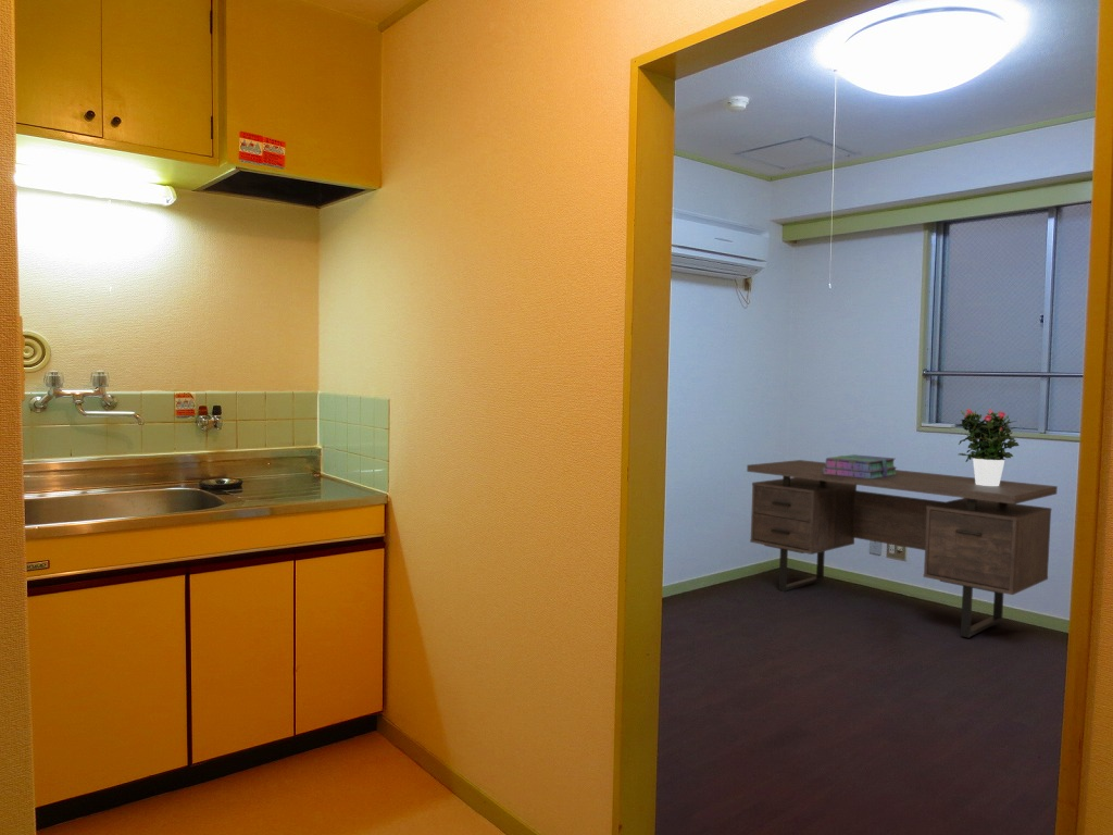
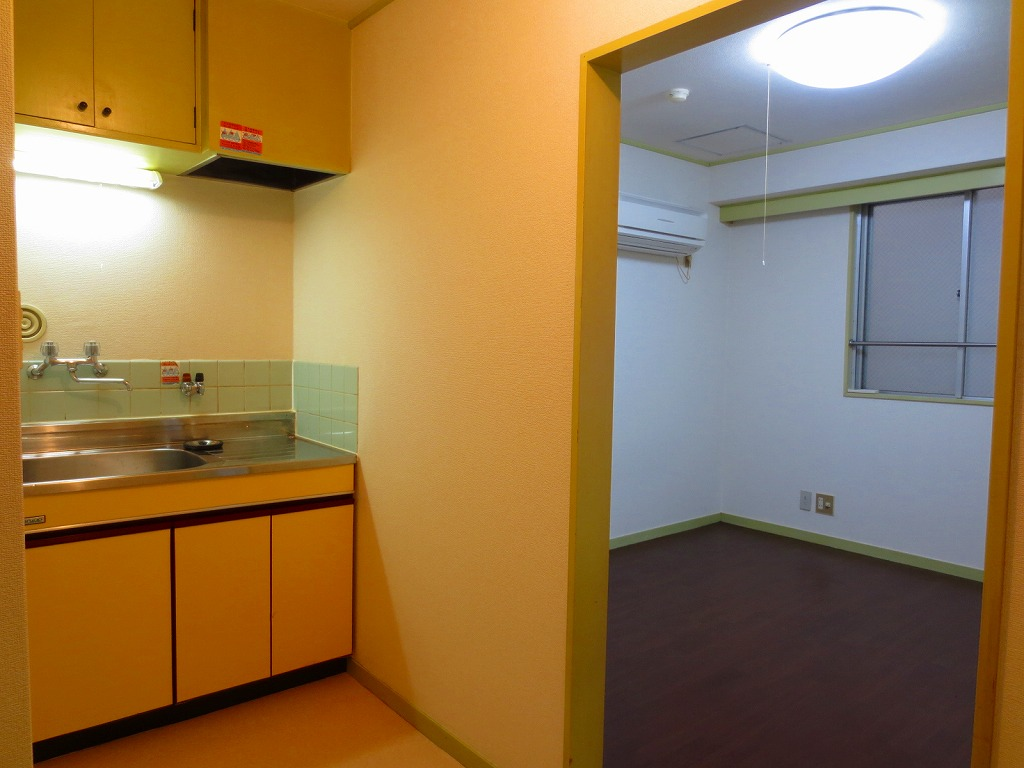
- desk [746,459,1059,639]
- potted flower [955,408,1020,486]
- stack of books [823,453,898,478]
